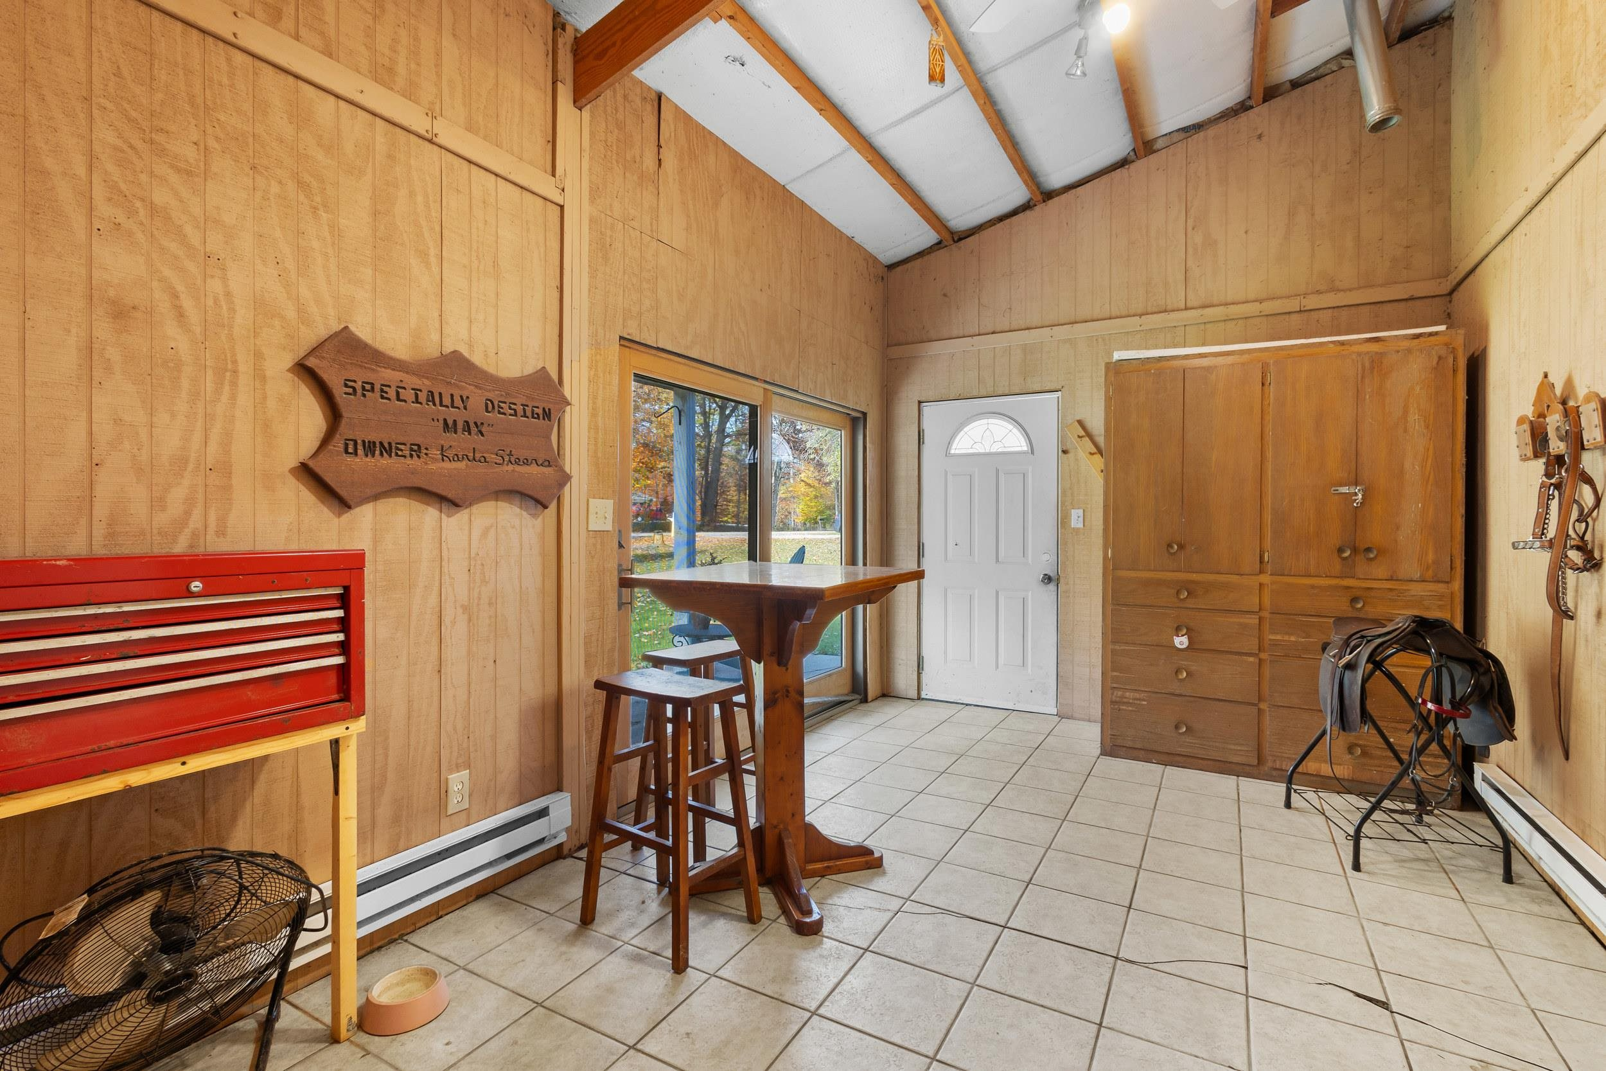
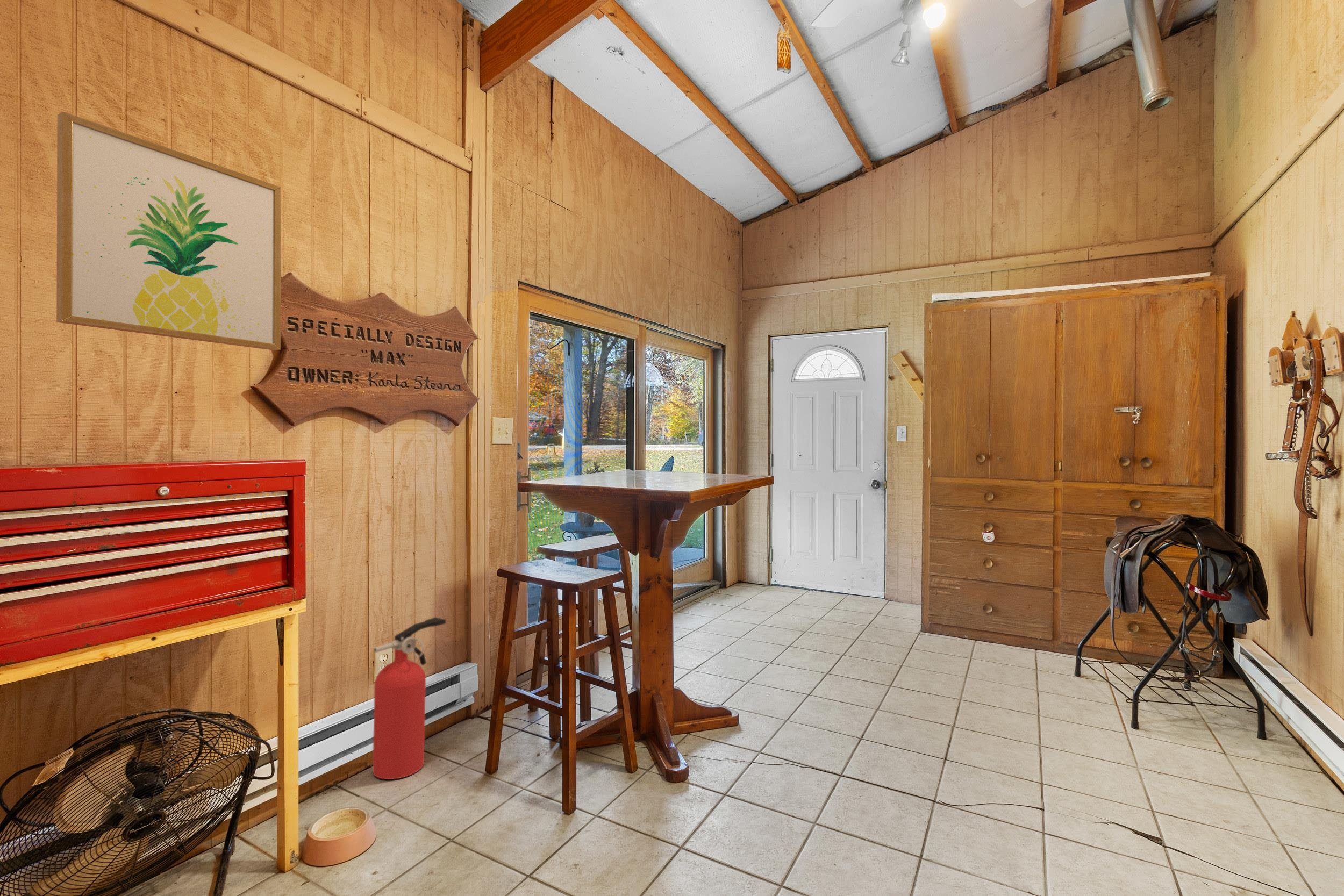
+ wall art [56,111,282,351]
+ fire extinguisher [372,617,446,780]
